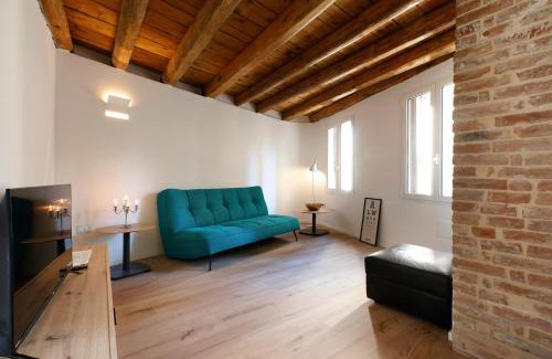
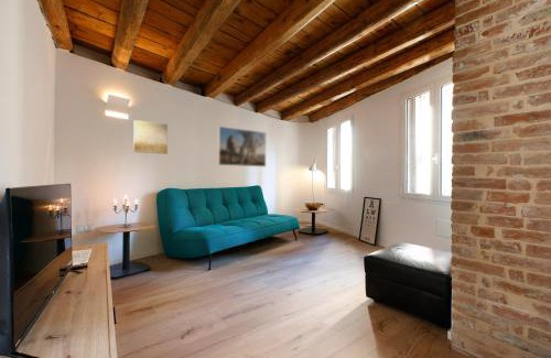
+ wall art [132,119,169,155]
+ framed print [217,126,267,167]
